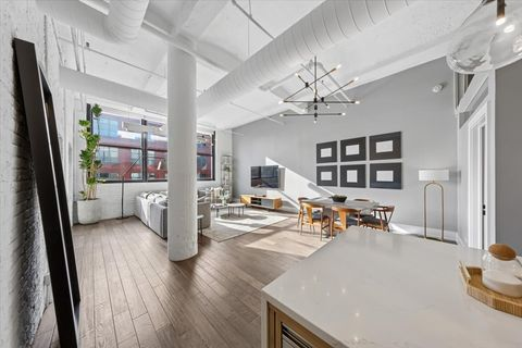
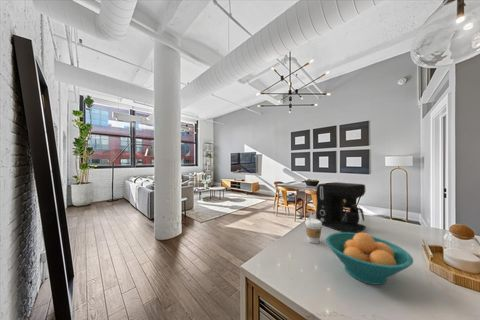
+ coffee cup [304,217,323,245]
+ coffee maker [315,181,367,233]
+ fruit bowl [325,231,414,286]
